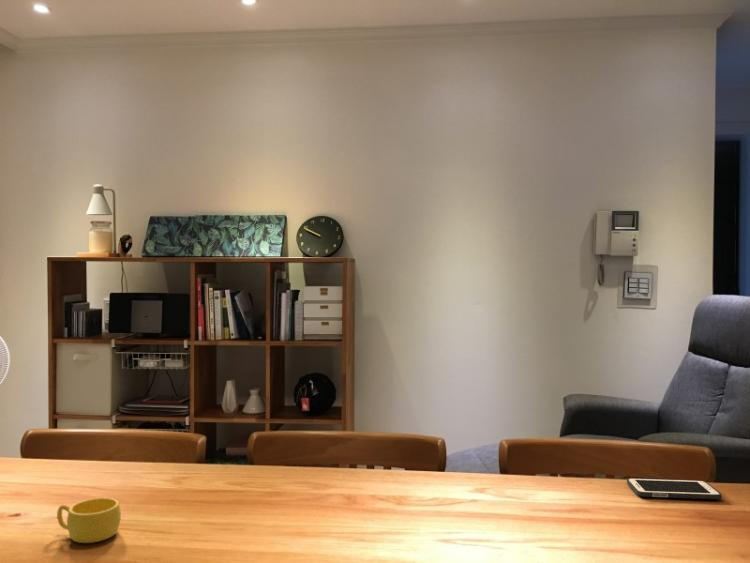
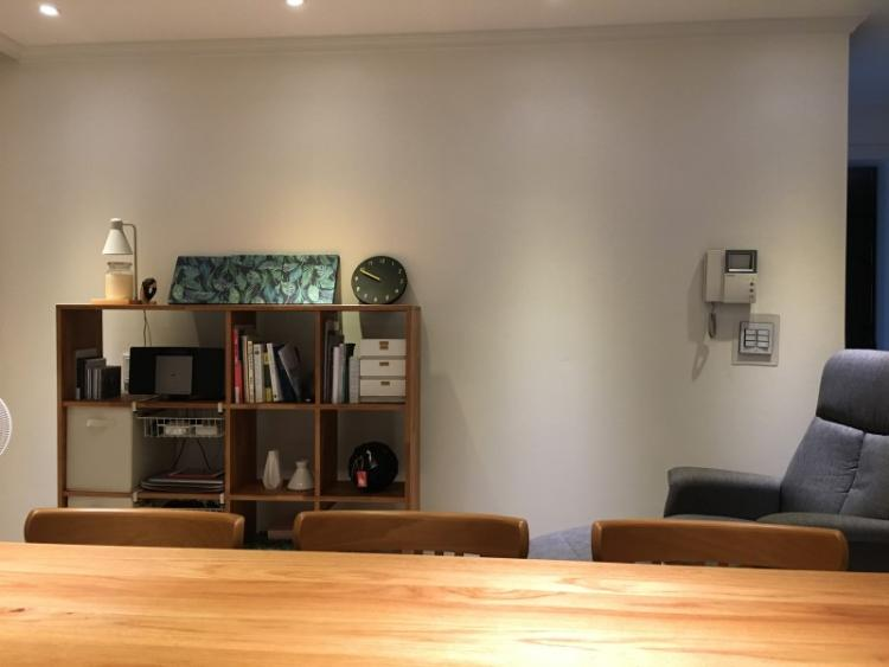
- cell phone [626,477,723,500]
- cup [56,497,122,544]
